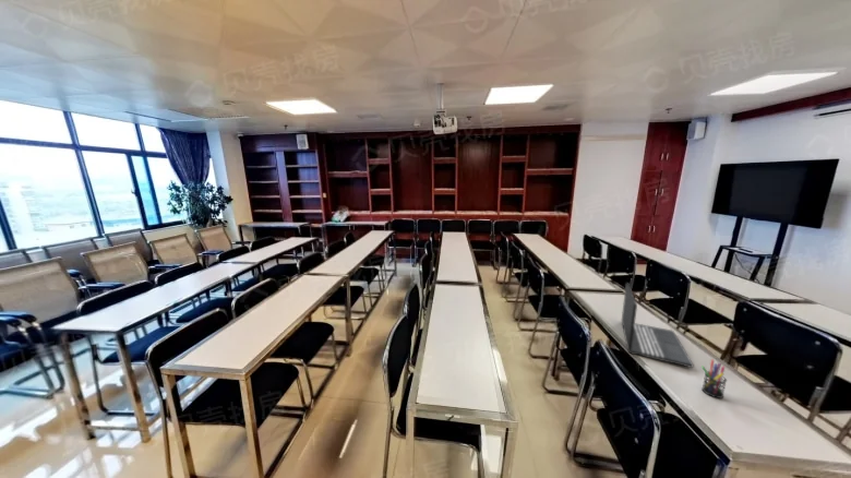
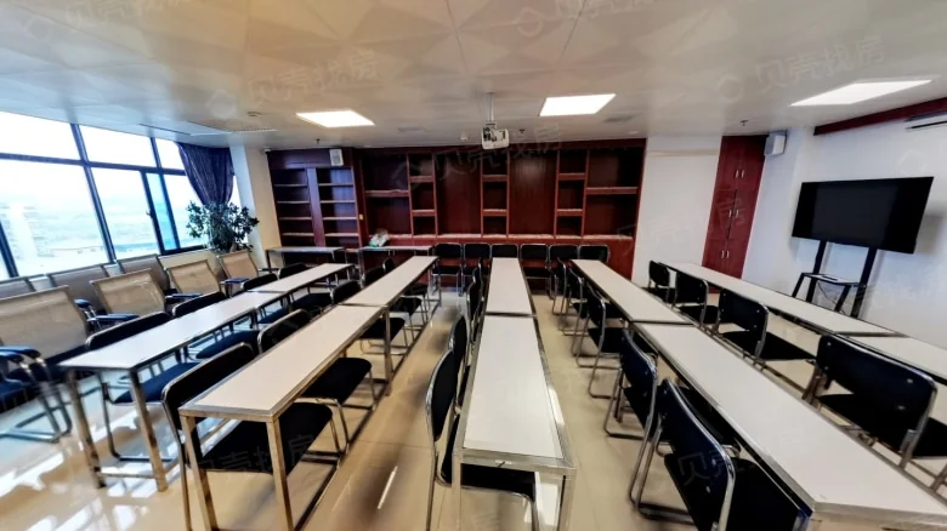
- pen holder [700,358,728,399]
- laptop [621,282,695,369]
